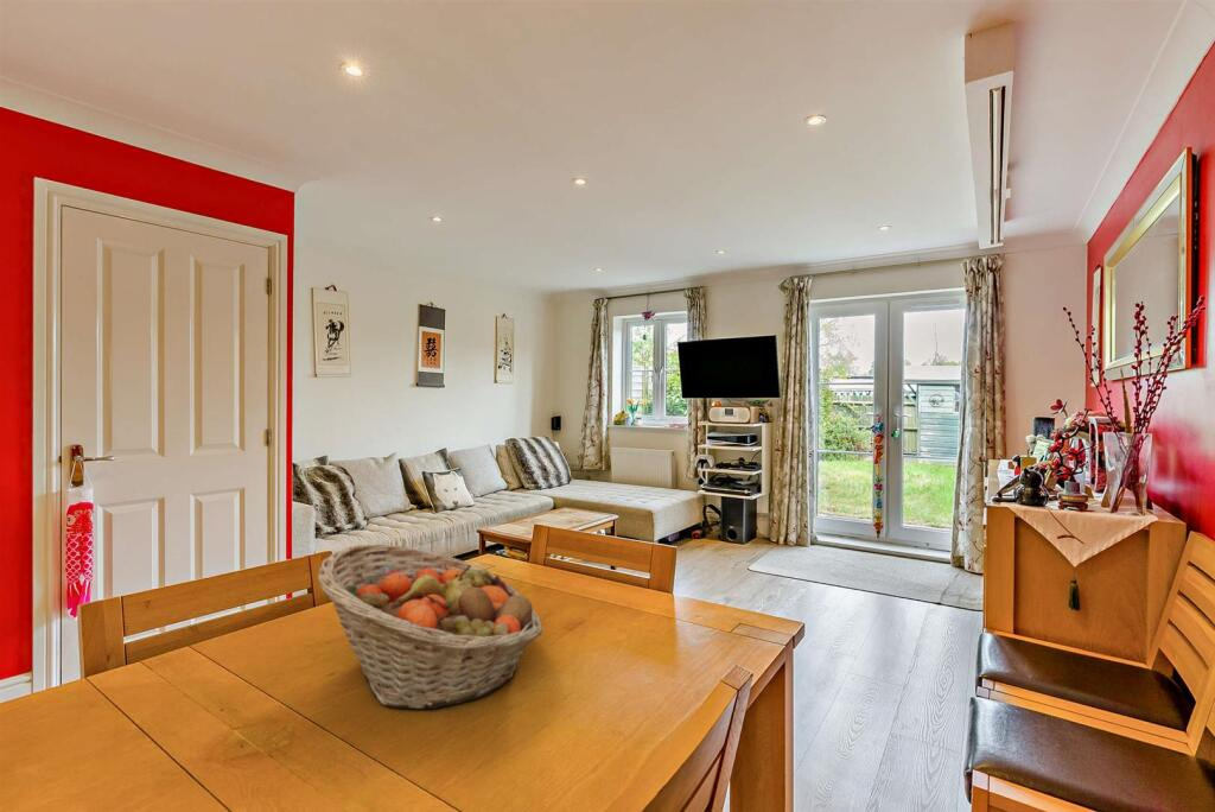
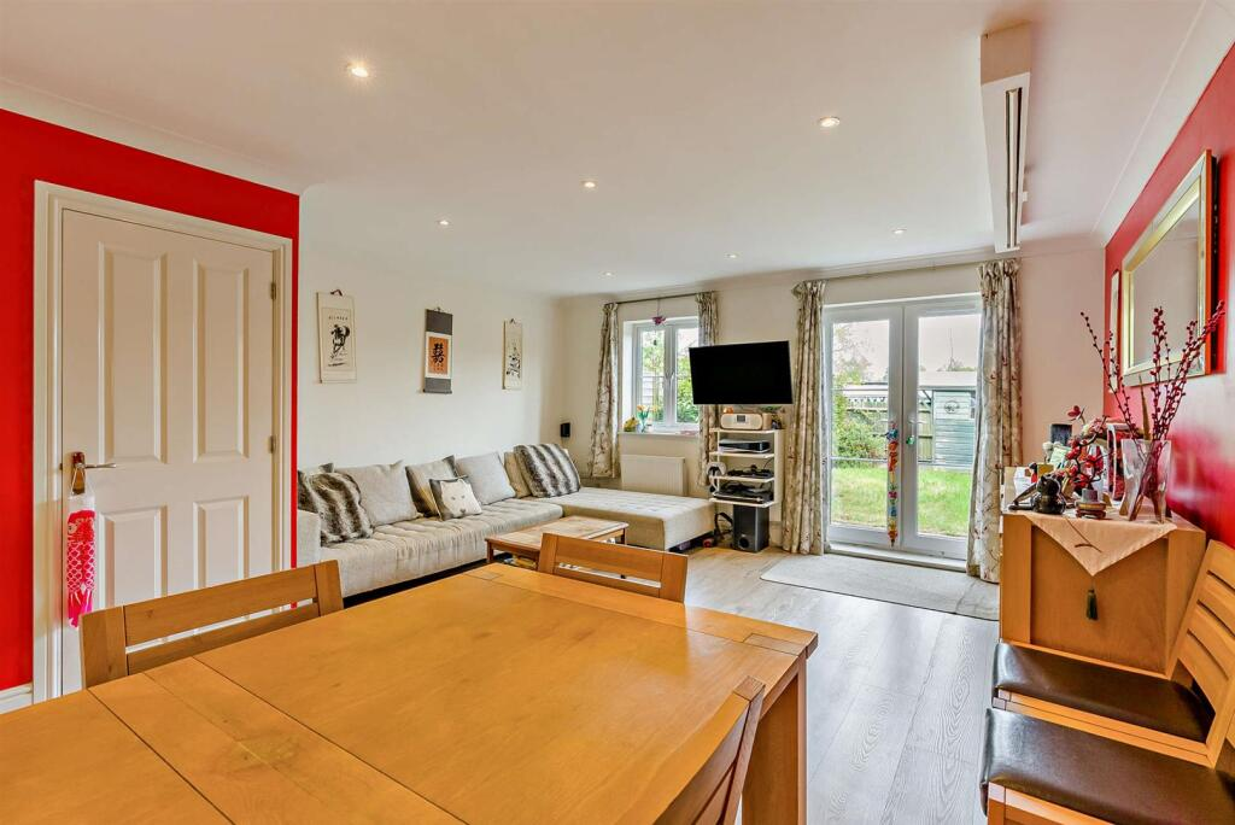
- fruit basket [317,544,543,710]
